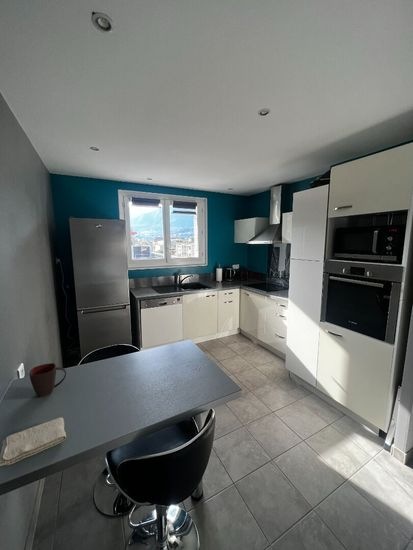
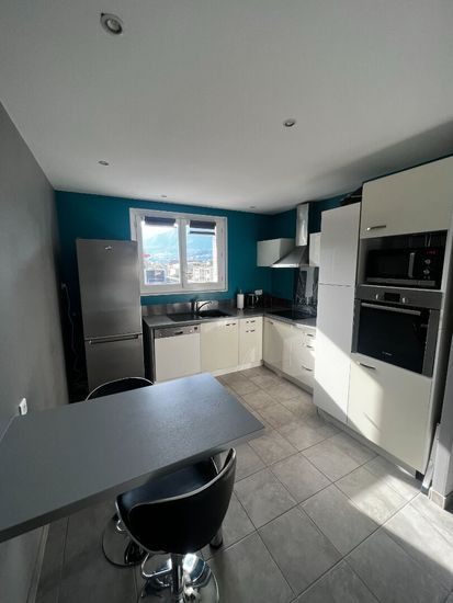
- cup [29,362,67,398]
- washcloth [0,417,67,467]
